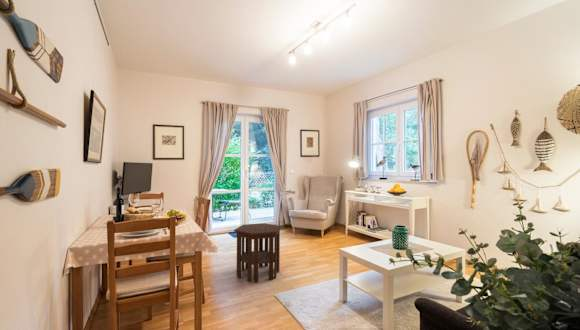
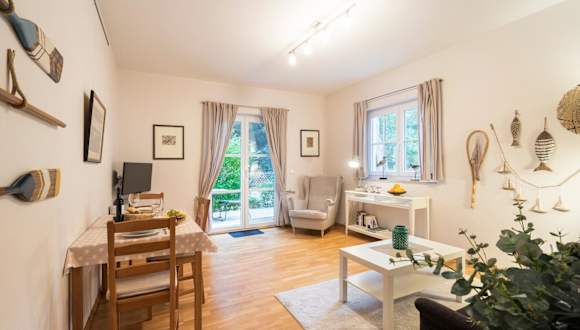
- side table [233,222,283,283]
